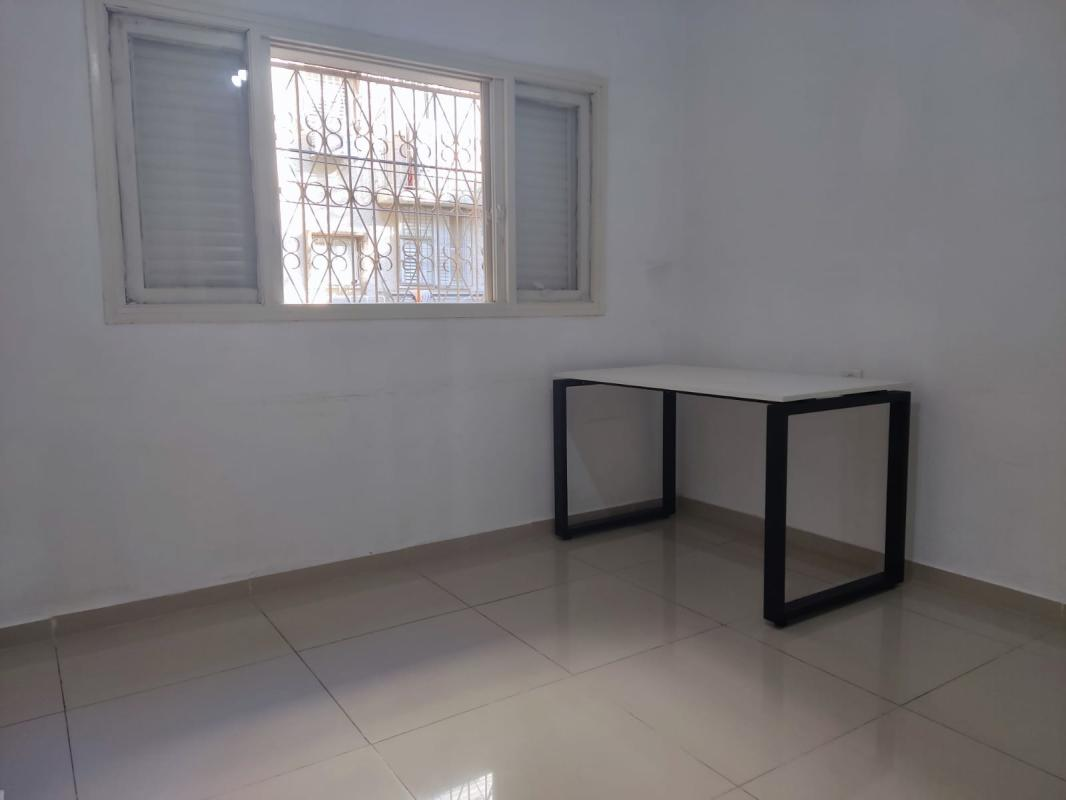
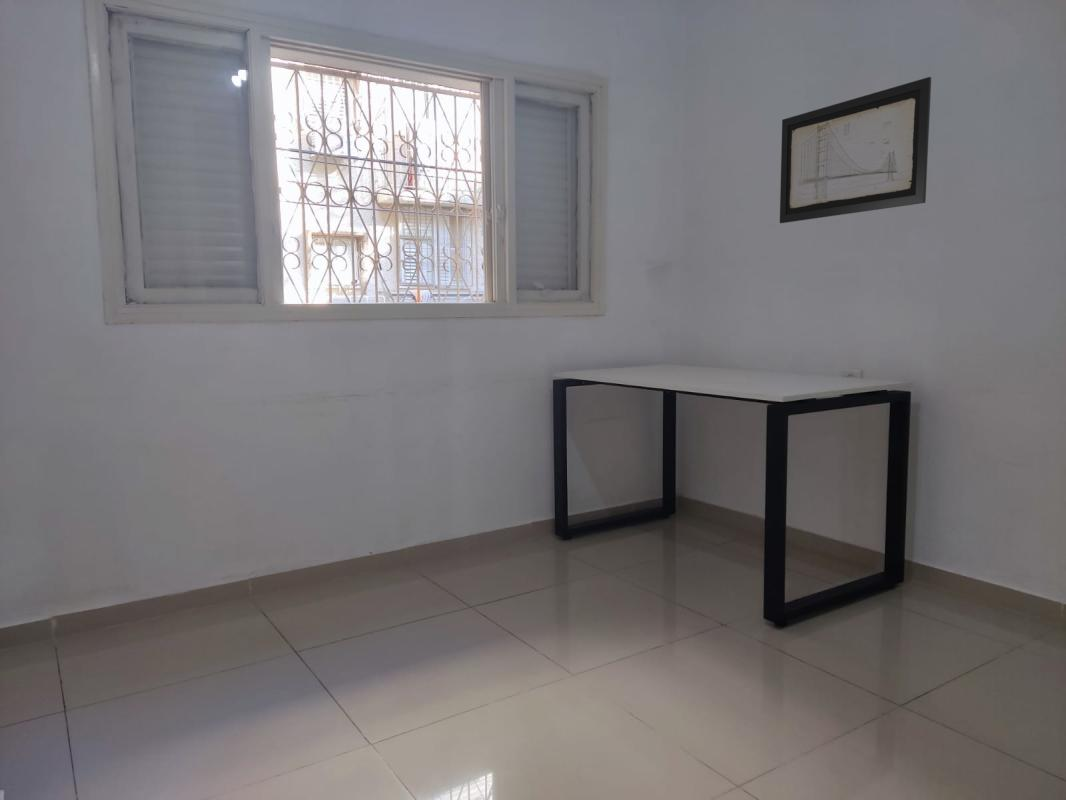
+ wall art [779,76,932,224]
